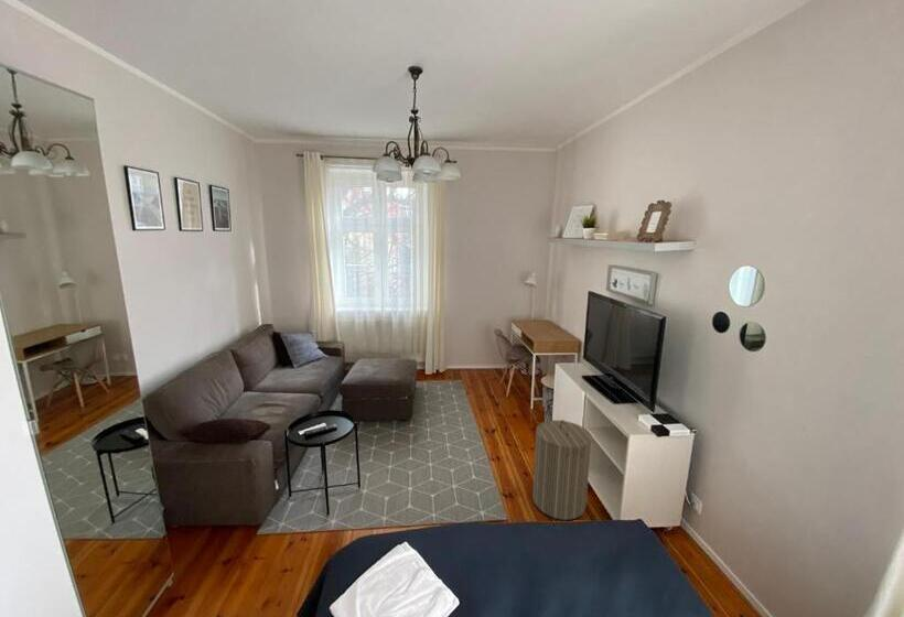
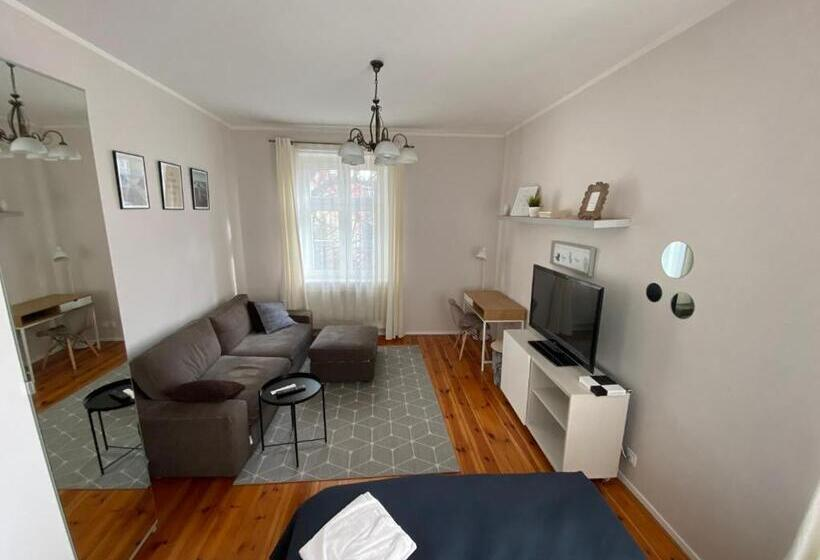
- laundry hamper [531,419,593,521]
